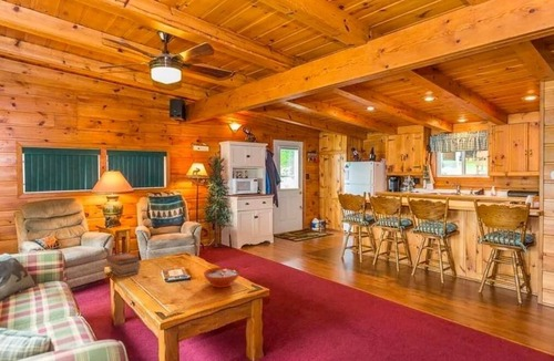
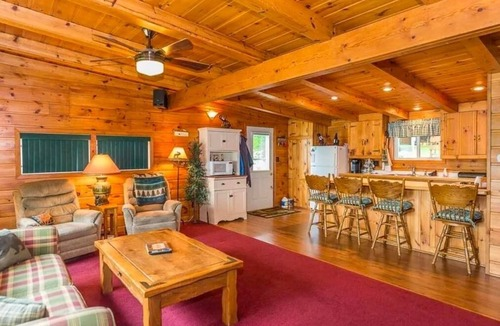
- decorative bowl [203,266,242,288]
- book stack [105,251,142,279]
